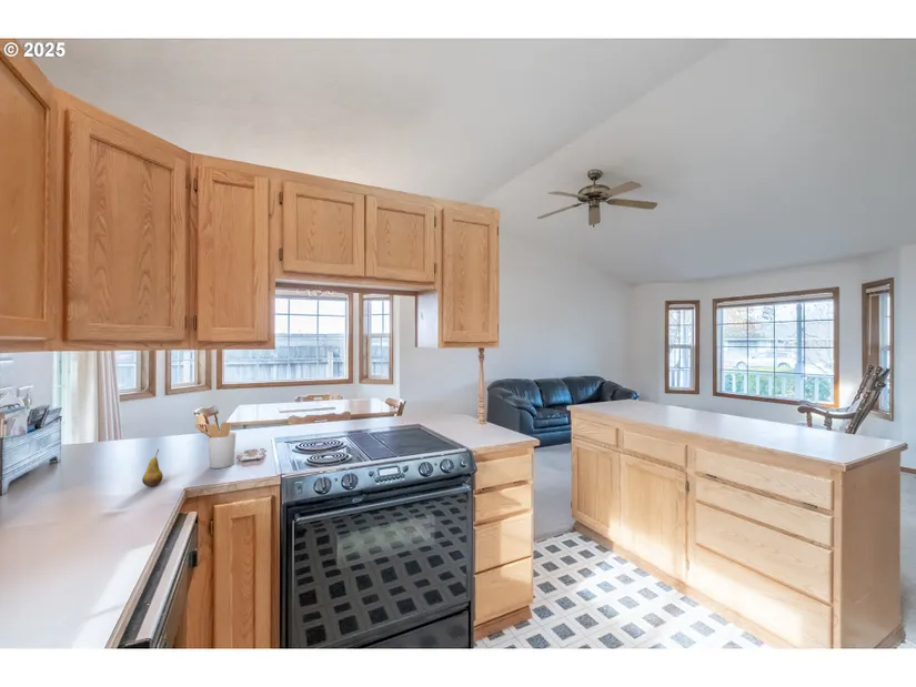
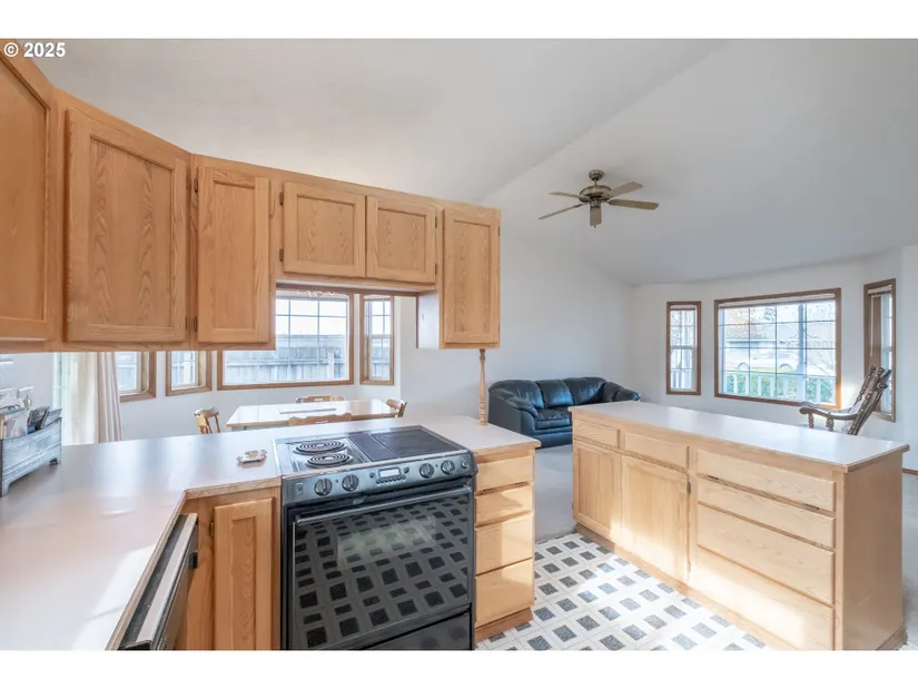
- fruit [141,448,164,487]
- utensil holder [193,421,236,469]
